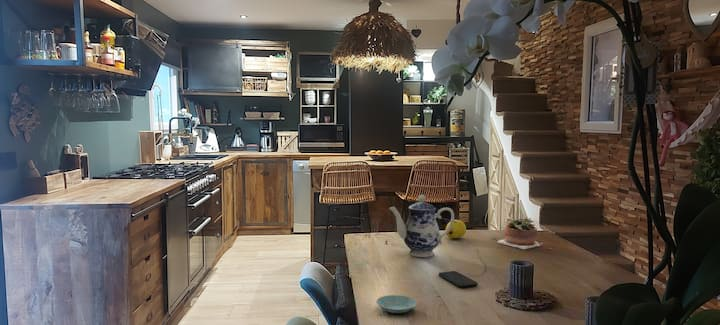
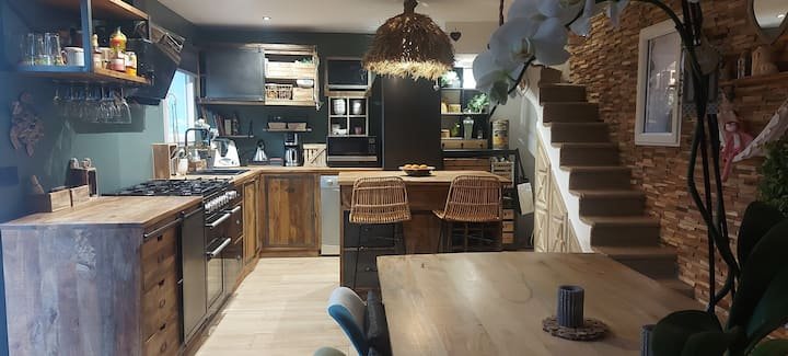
- smartphone [438,270,479,288]
- fruit [444,219,467,239]
- saucer [376,294,418,314]
- teapot [388,194,455,258]
- succulent plant [497,216,543,250]
